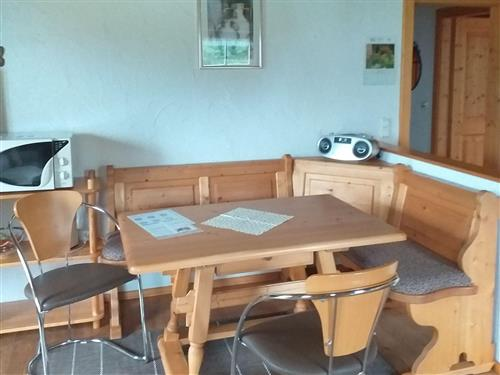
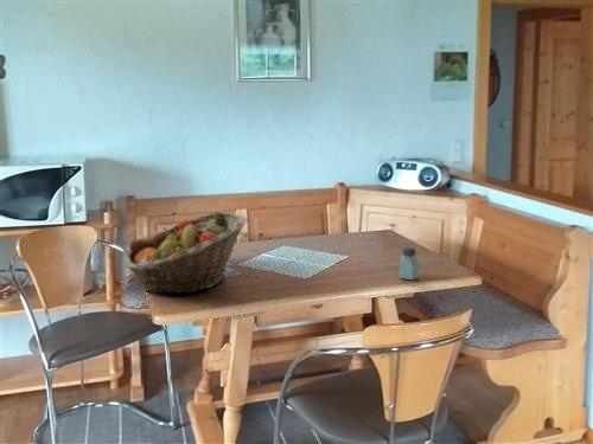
+ fruit basket [123,211,248,295]
+ saltshaker [397,246,420,281]
